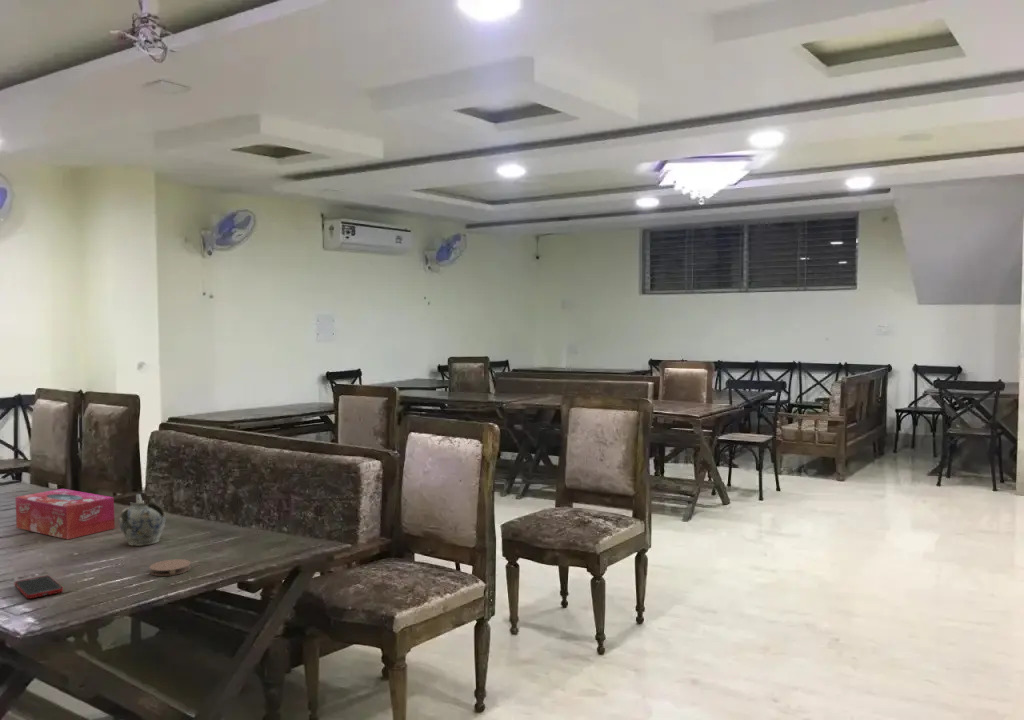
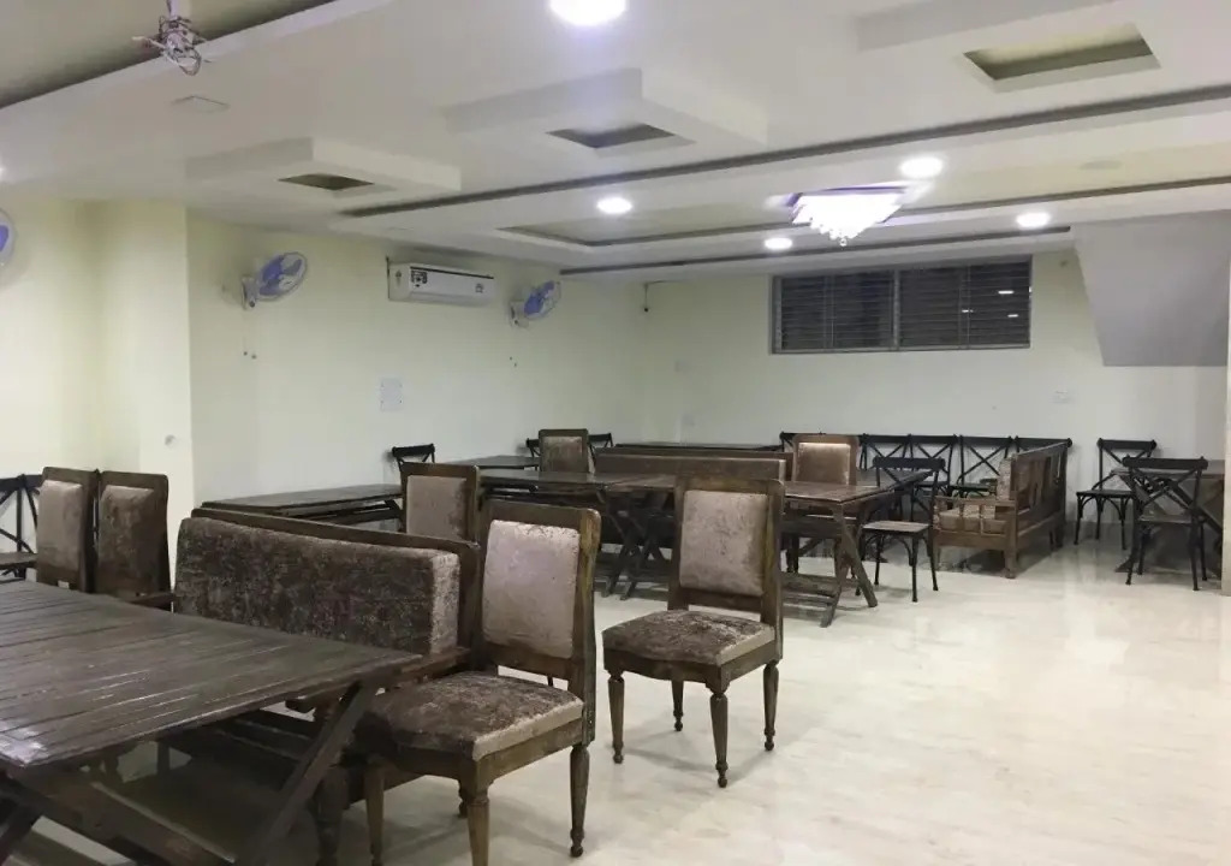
- cell phone [14,575,64,600]
- coaster [148,558,192,577]
- tissue box [14,488,116,540]
- teapot [118,493,167,547]
